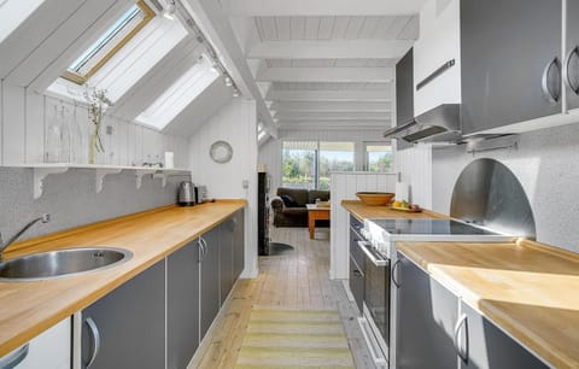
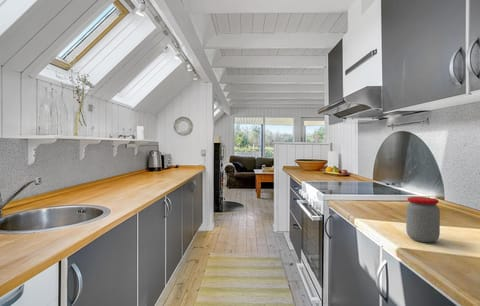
+ jar [405,196,441,243]
